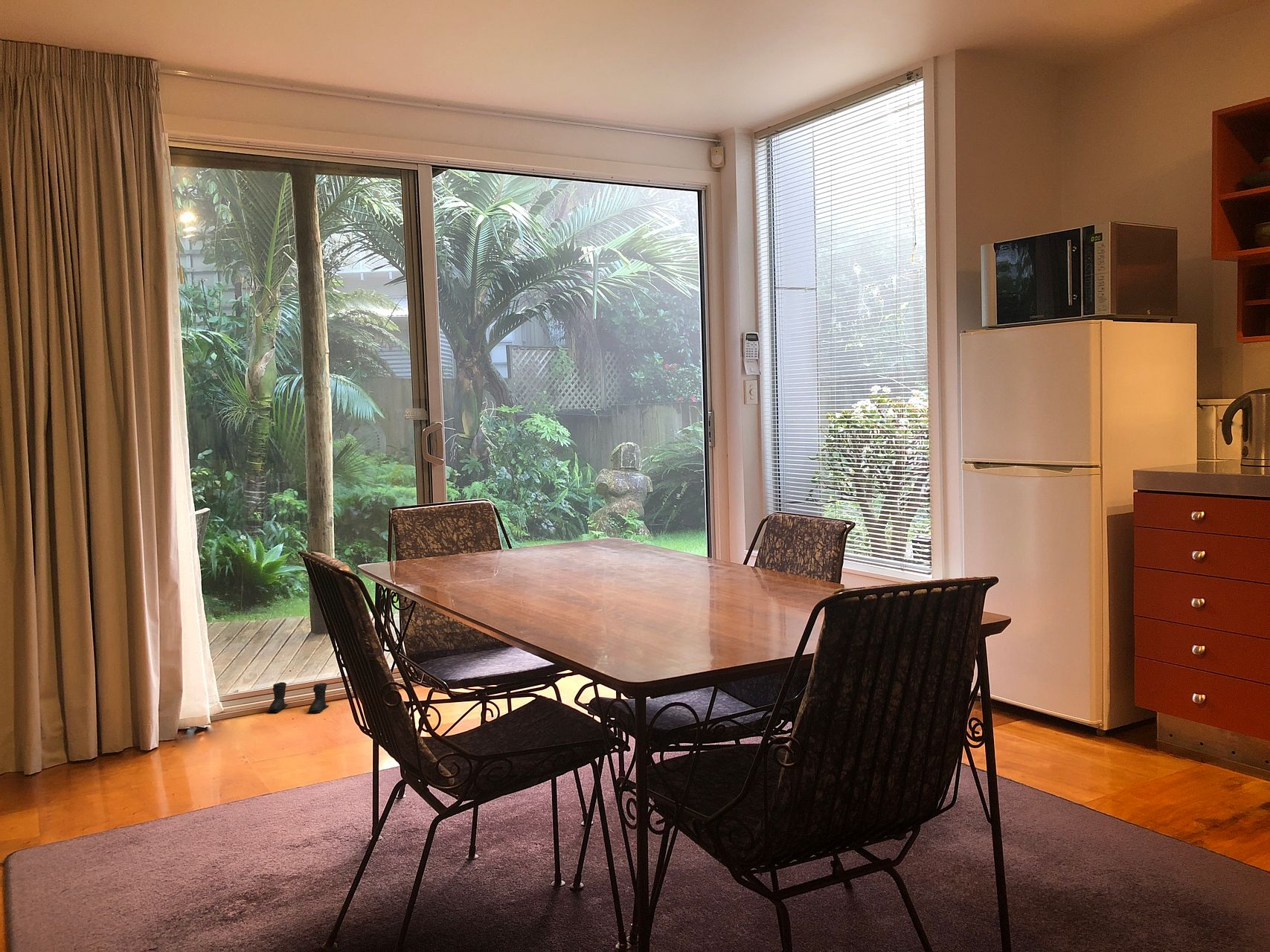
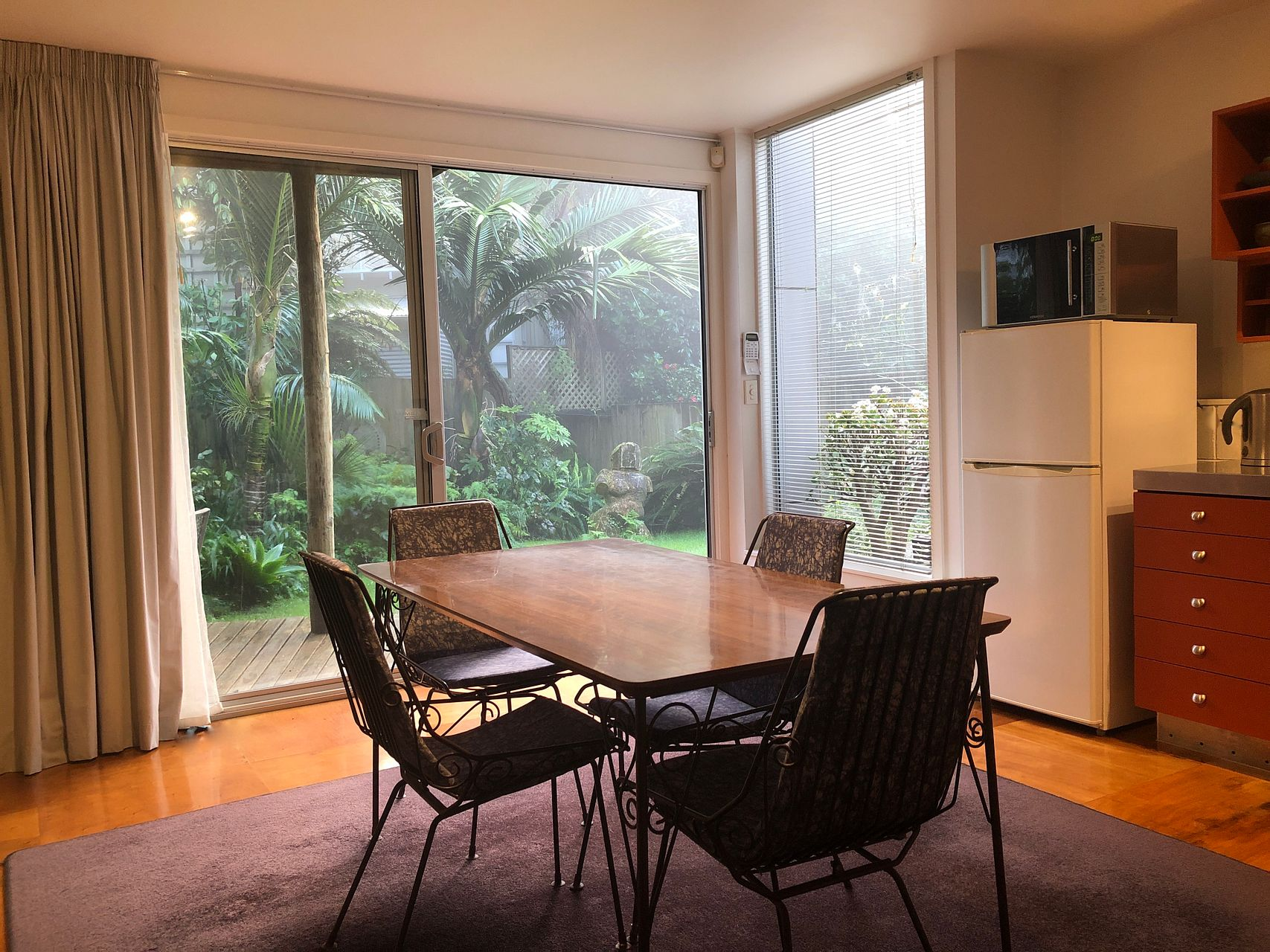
- boots [266,681,330,713]
